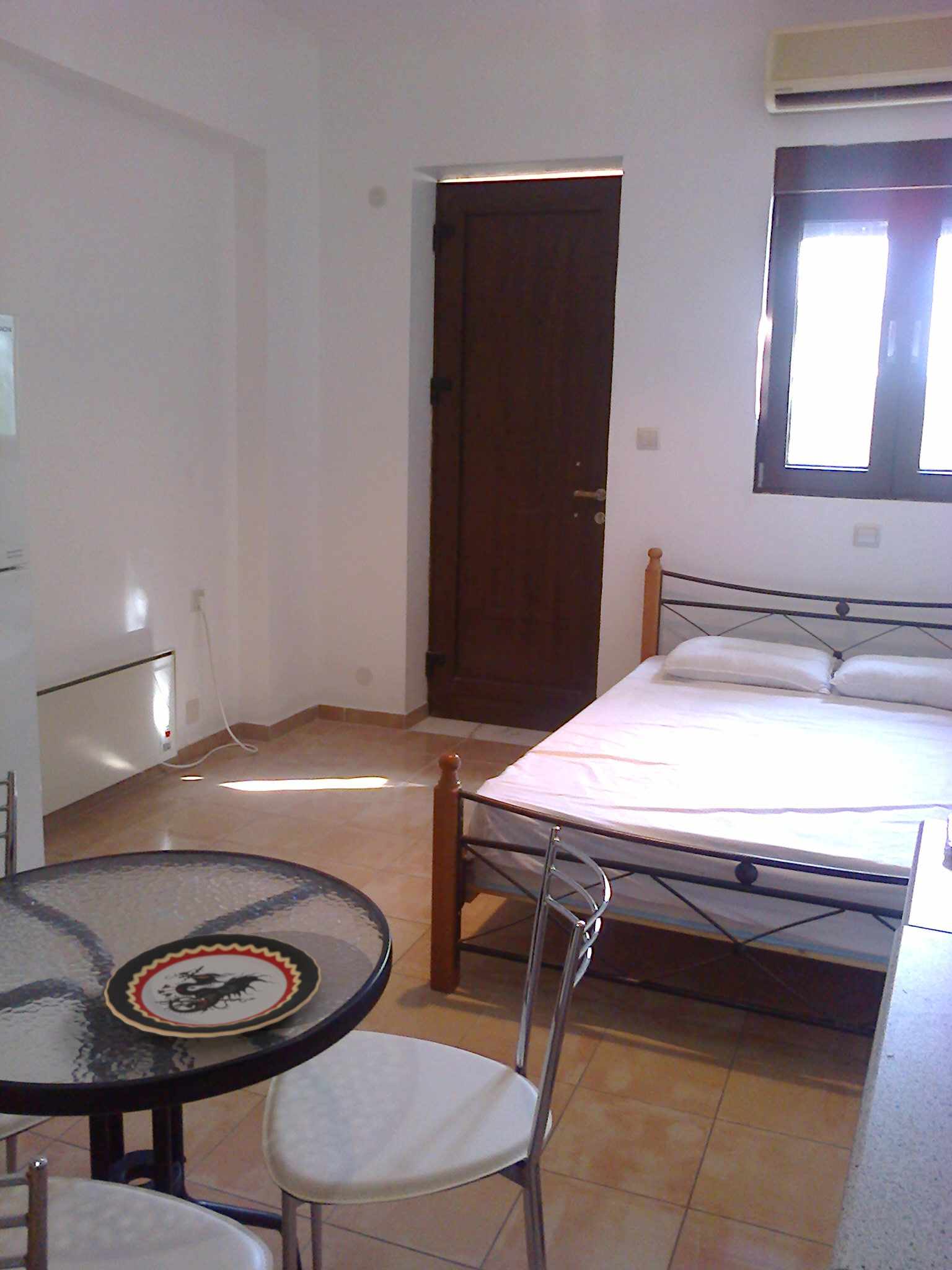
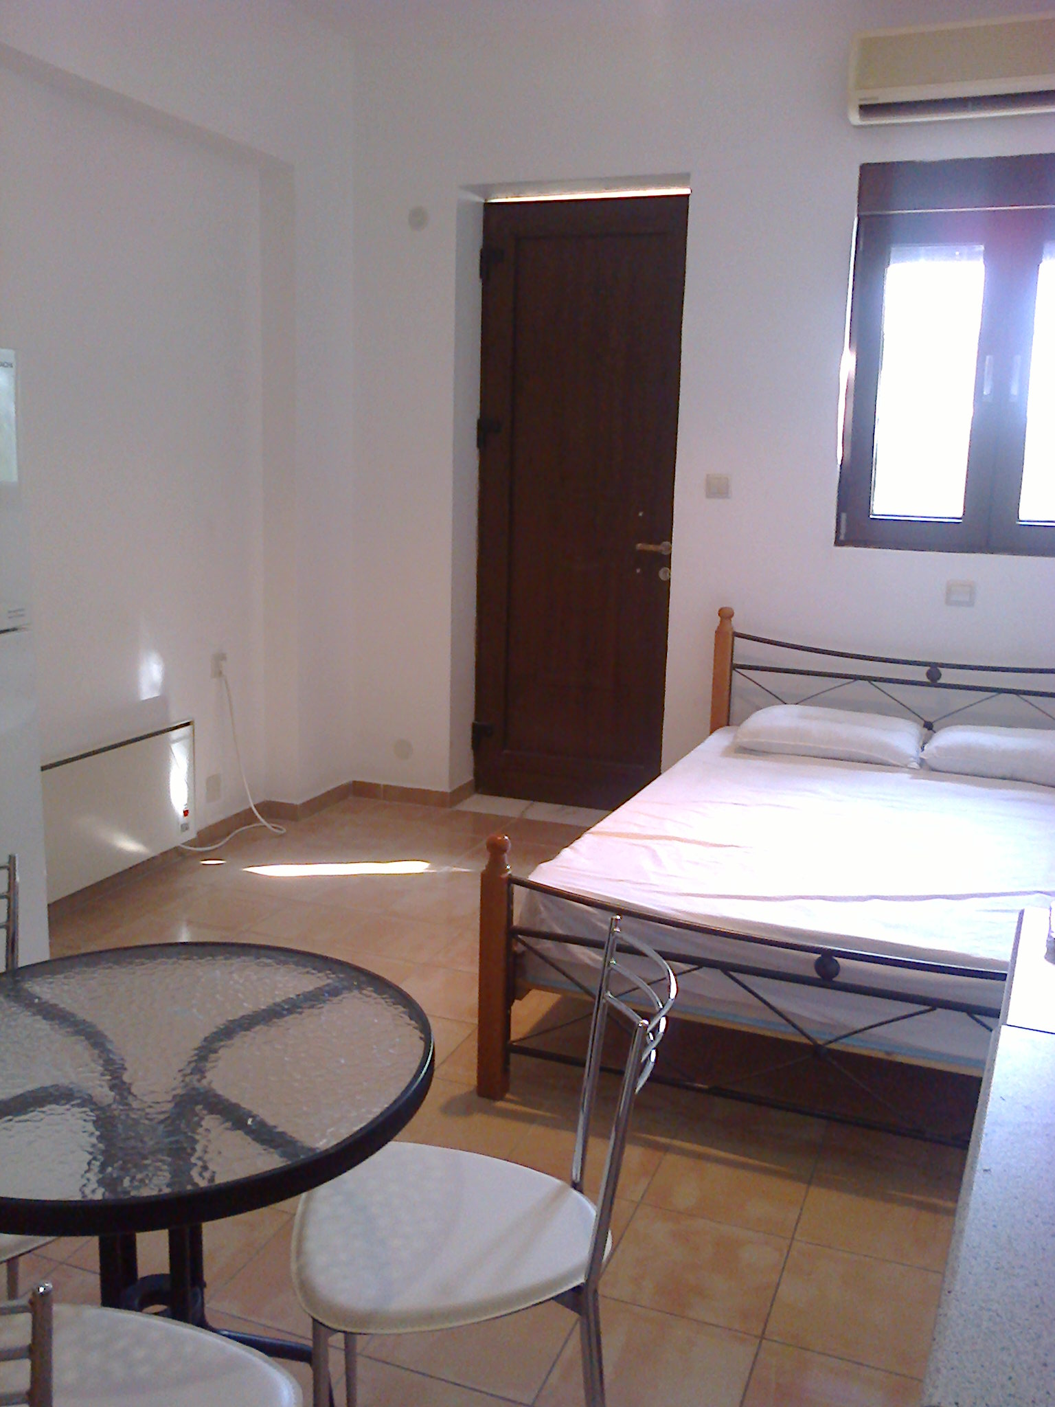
- plate [104,933,322,1039]
